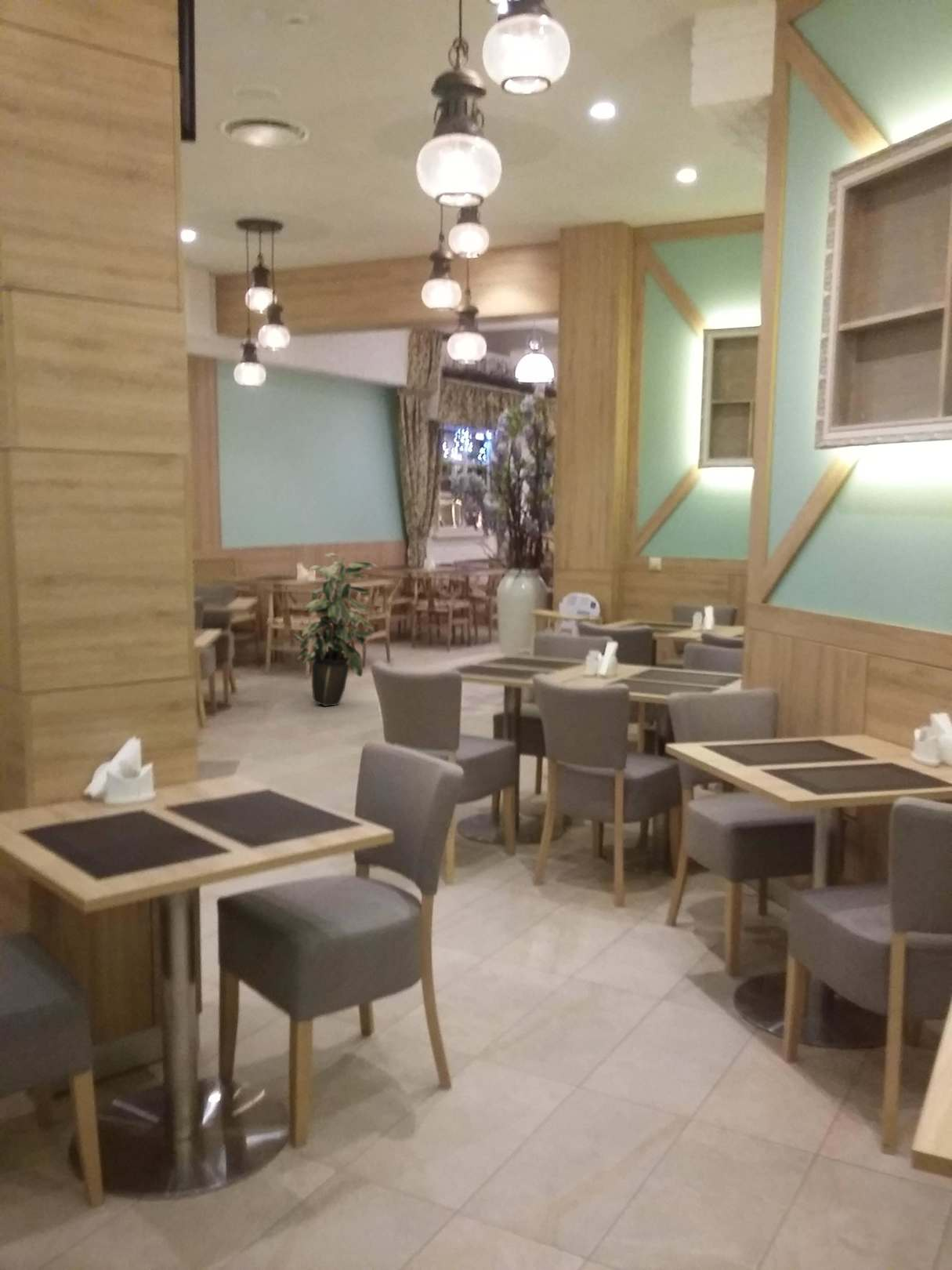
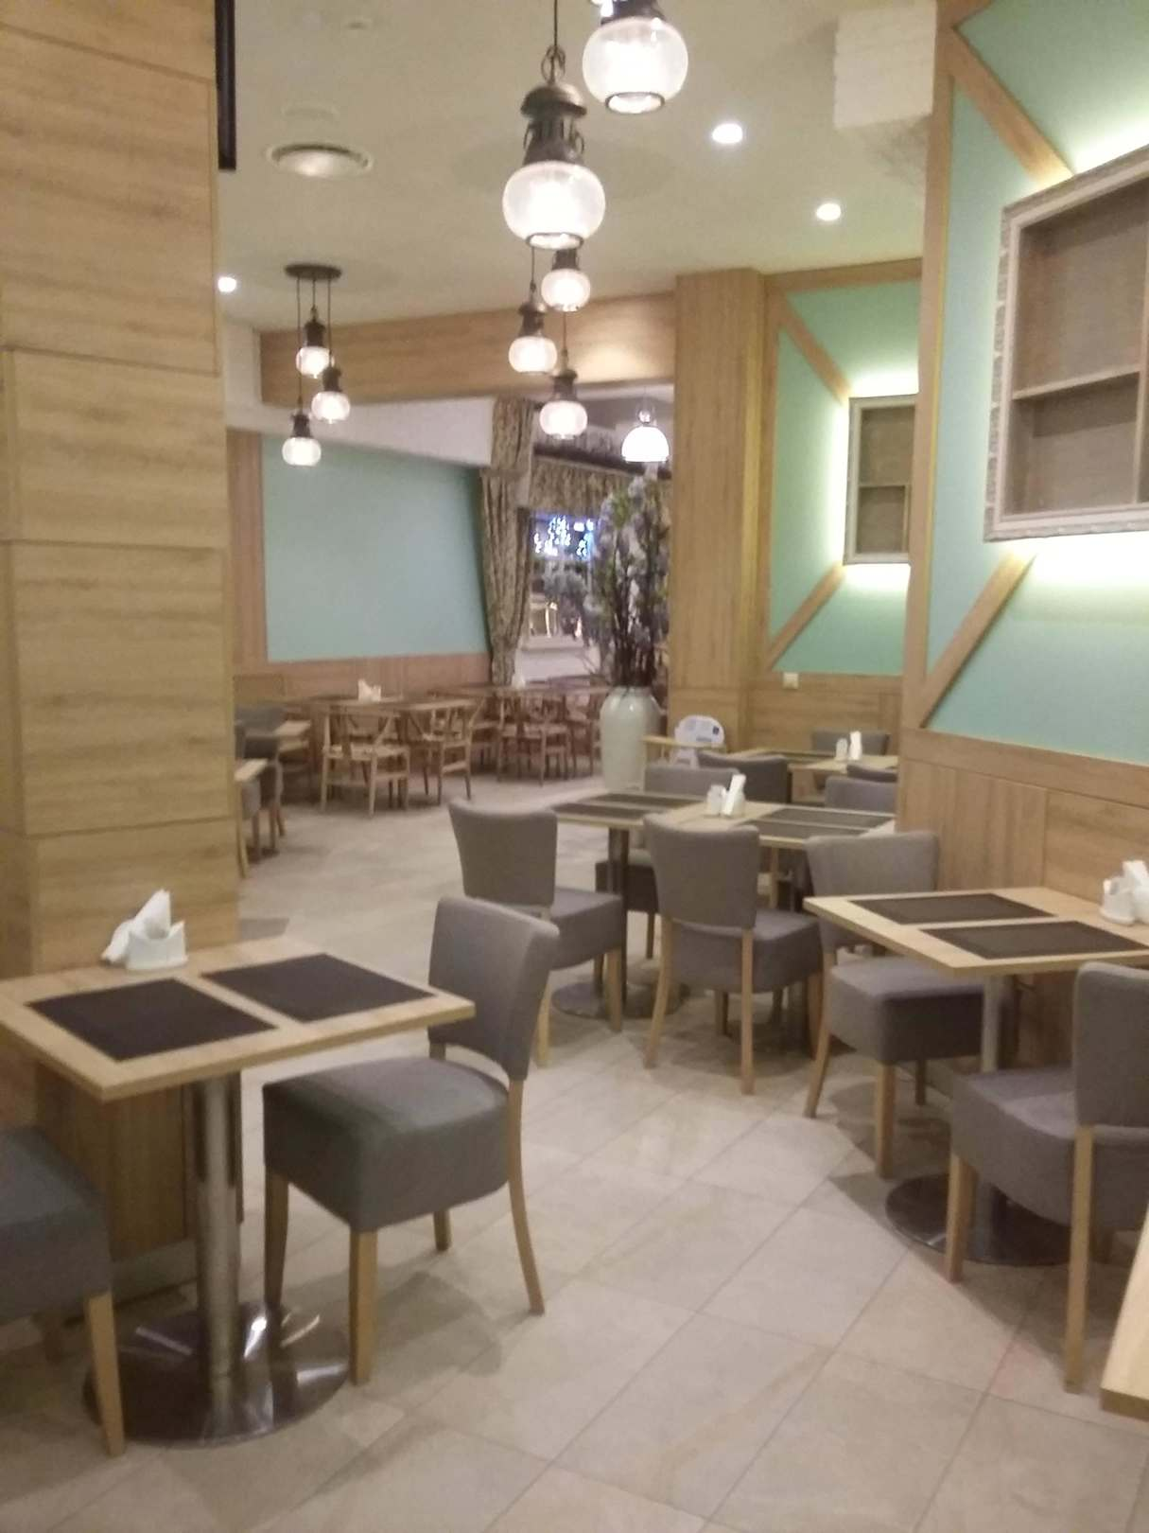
- indoor plant [291,552,378,707]
